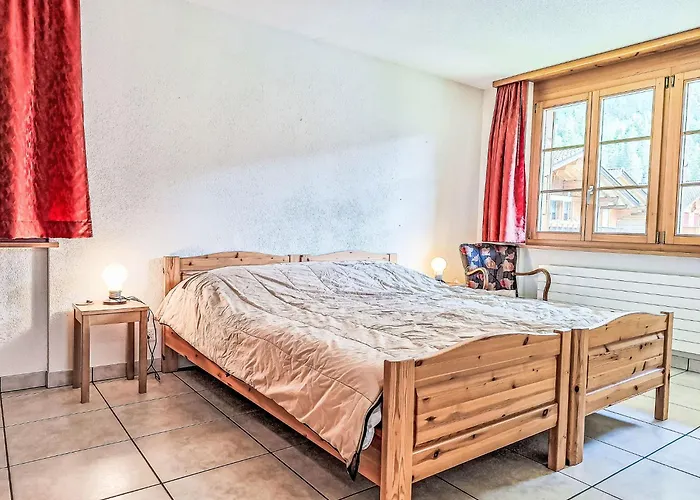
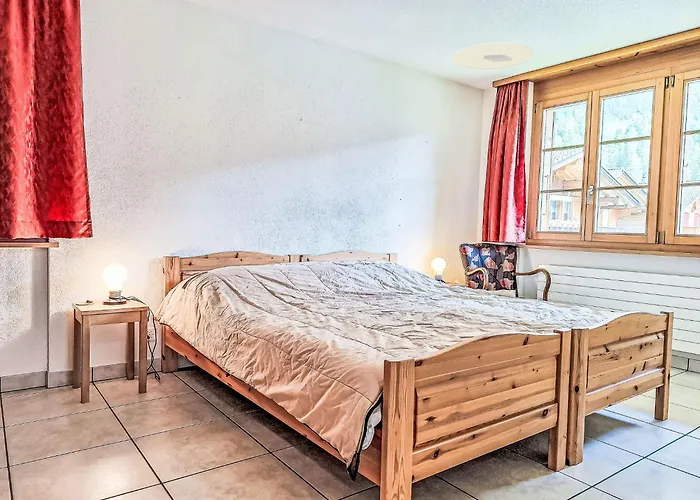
+ ceiling light [451,42,534,70]
